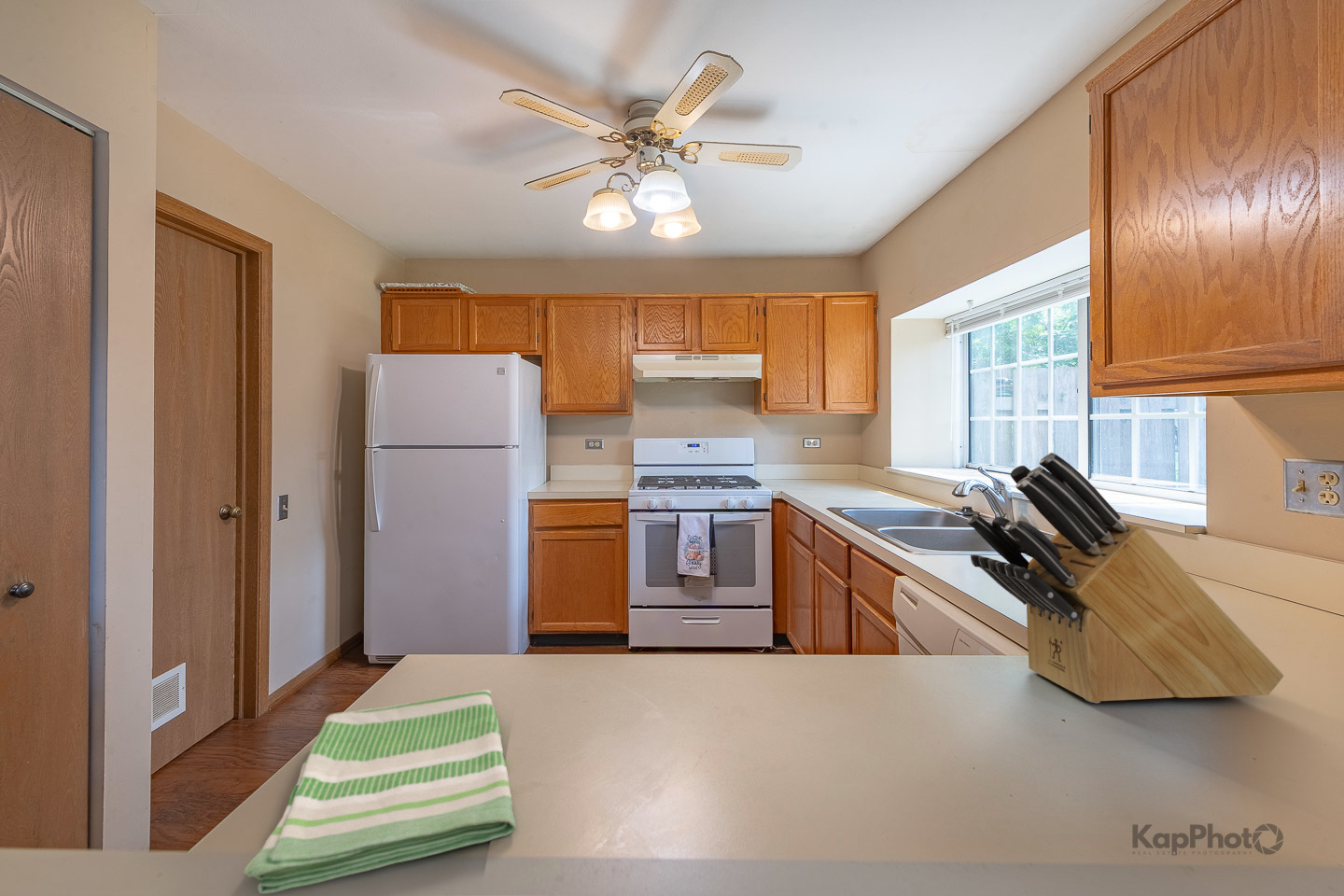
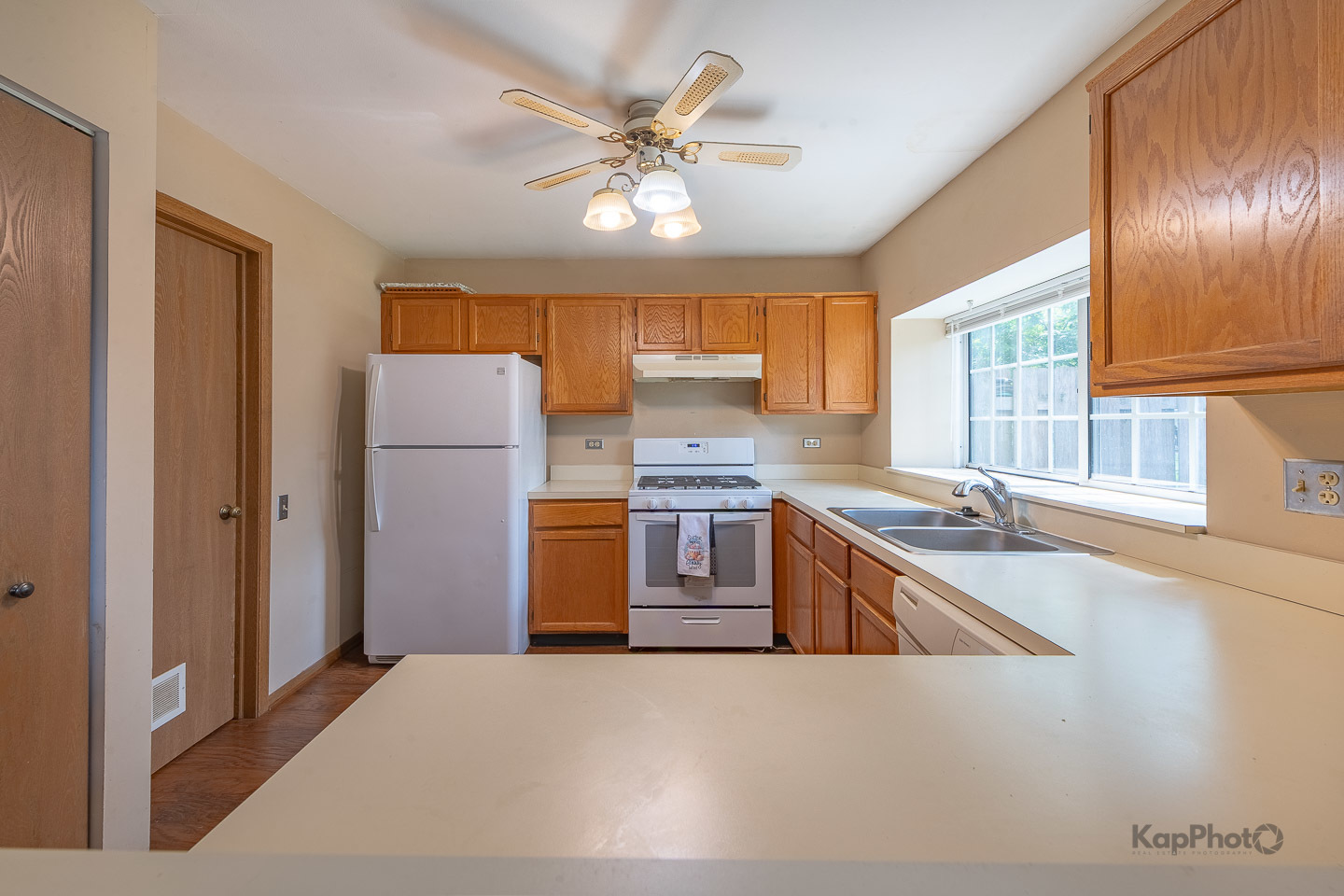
- dish towel [243,689,517,895]
- knife block [966,452,1284,704]
